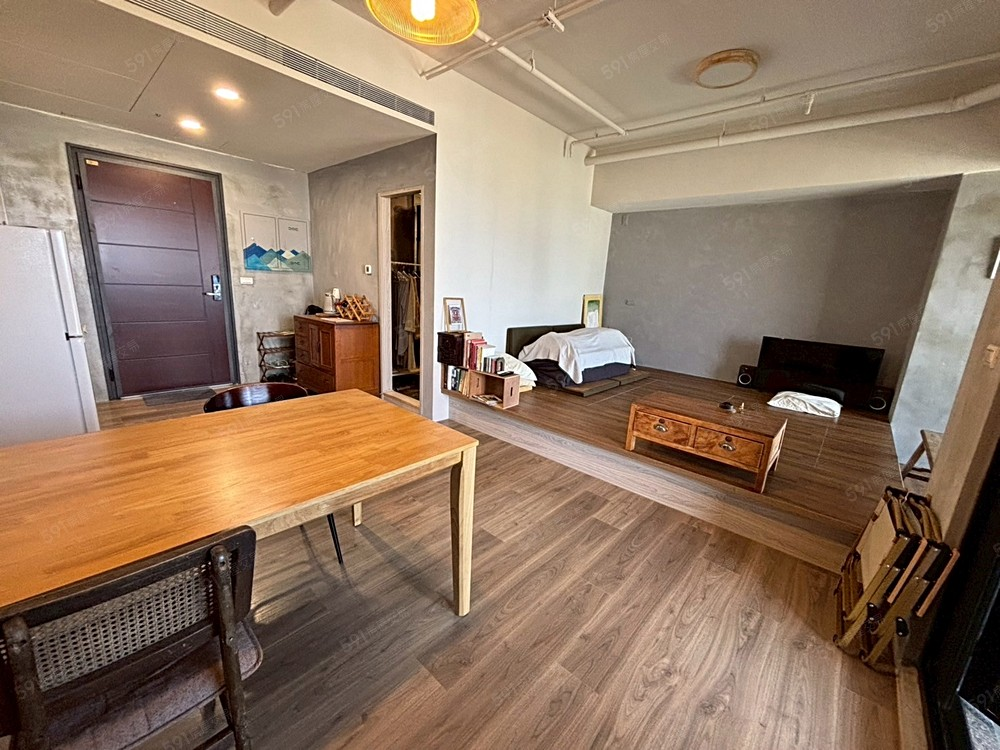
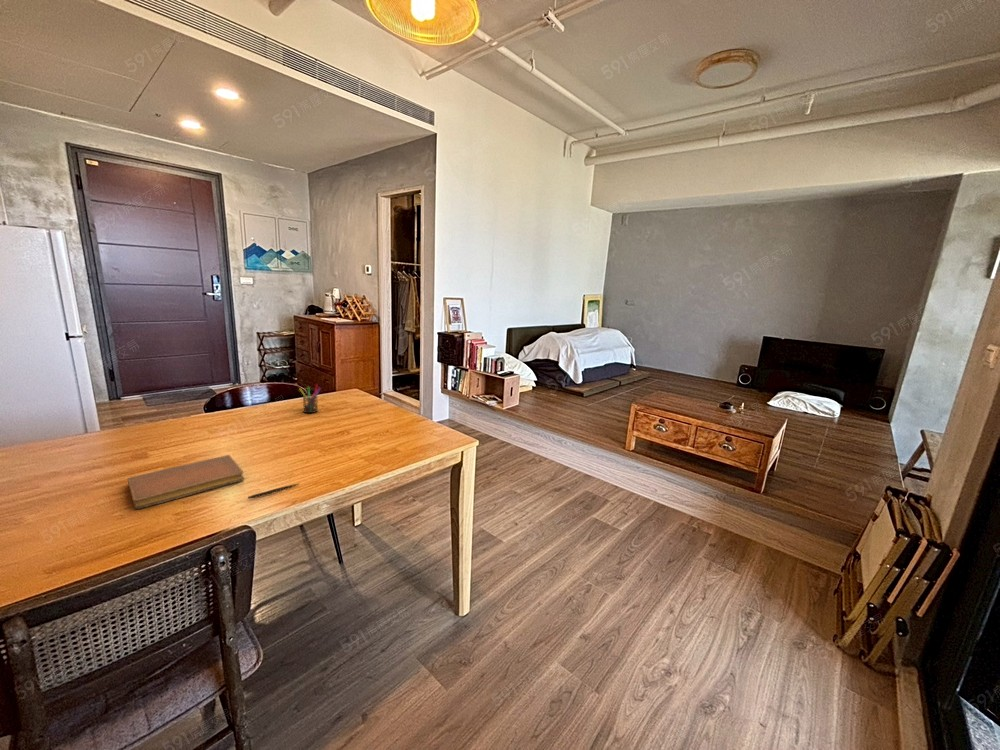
+ notebook [127,454,245,510]
+ pen [247,482,301,500]
+ pen holder [298,383,322,414]
